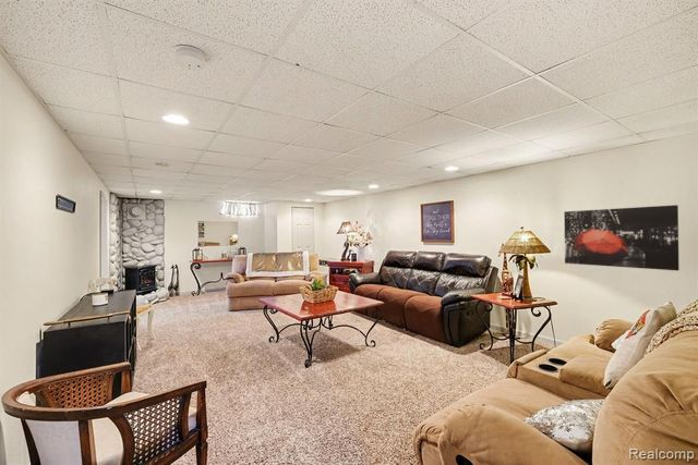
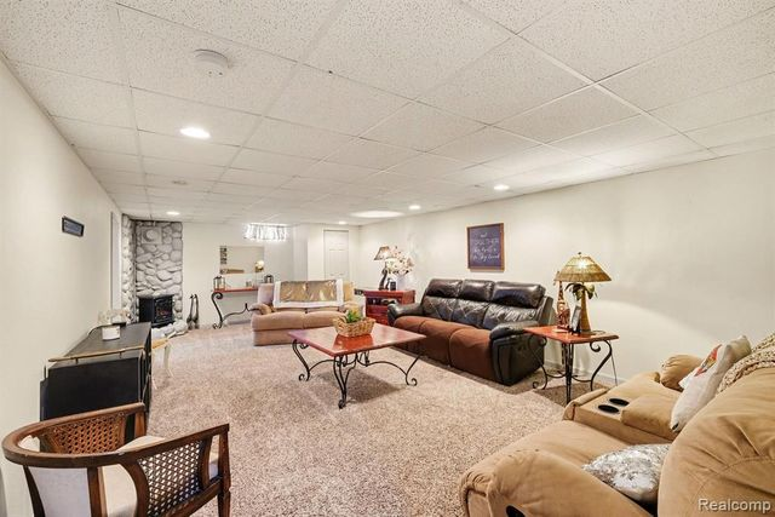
- wall art [563,204,681,271]
